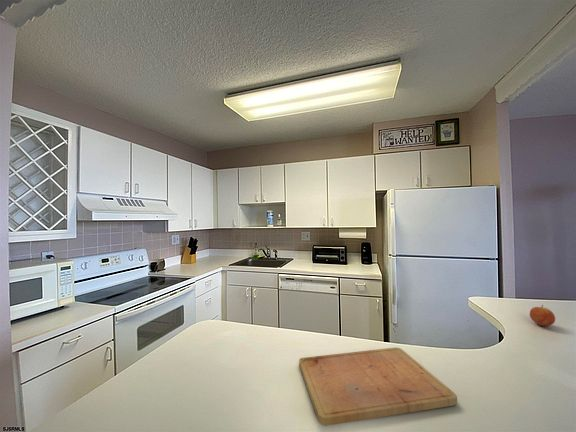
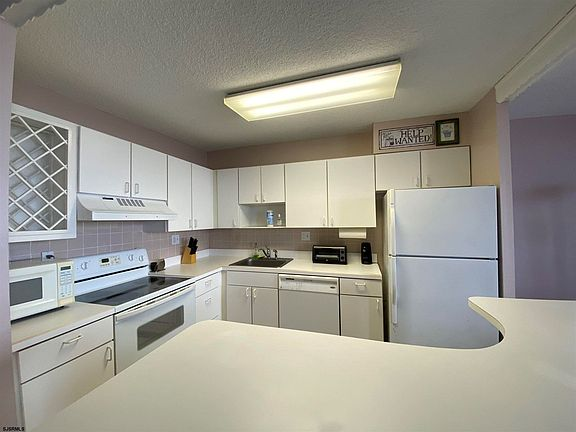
- cutting board [298,346,458,427]
- fruit [529,304,556,327]
